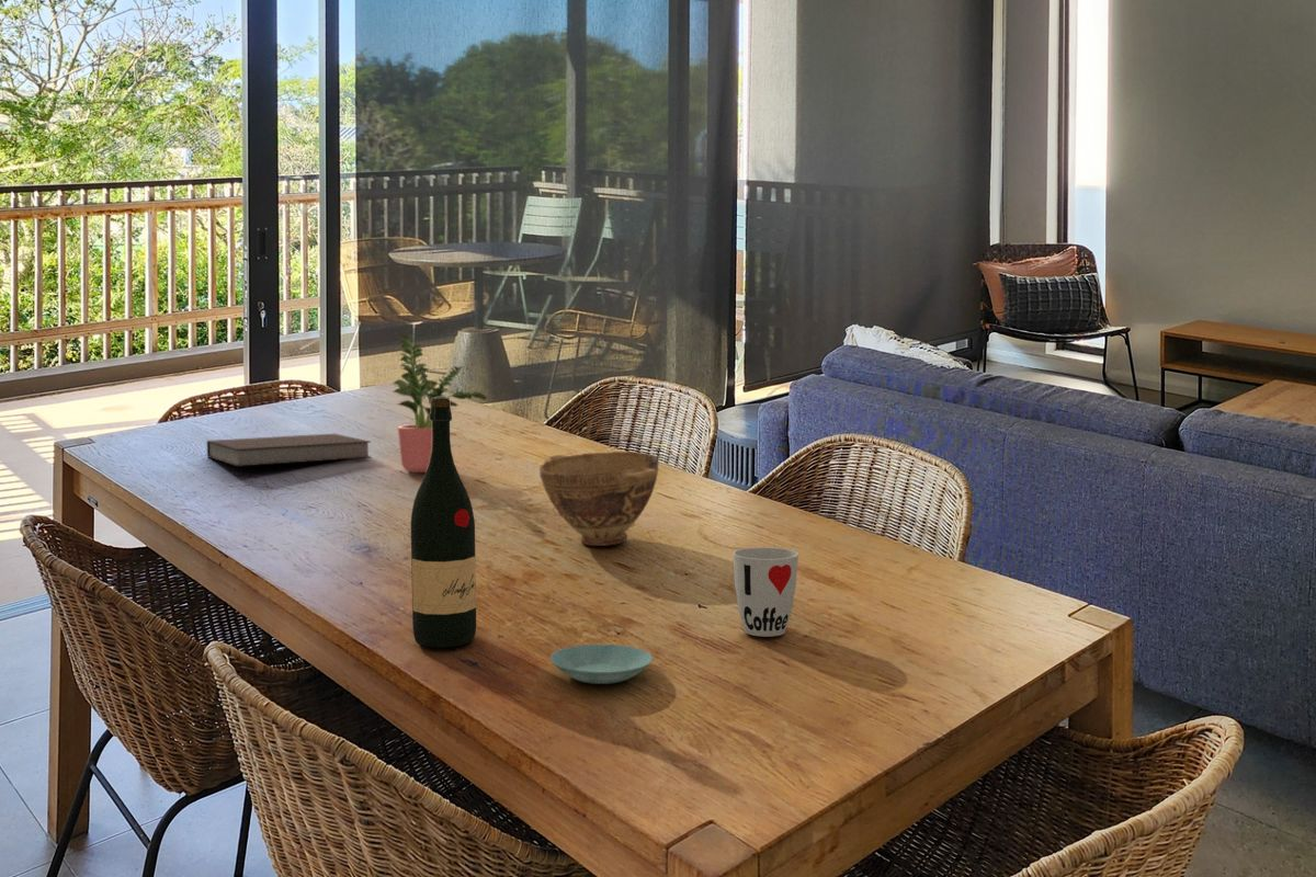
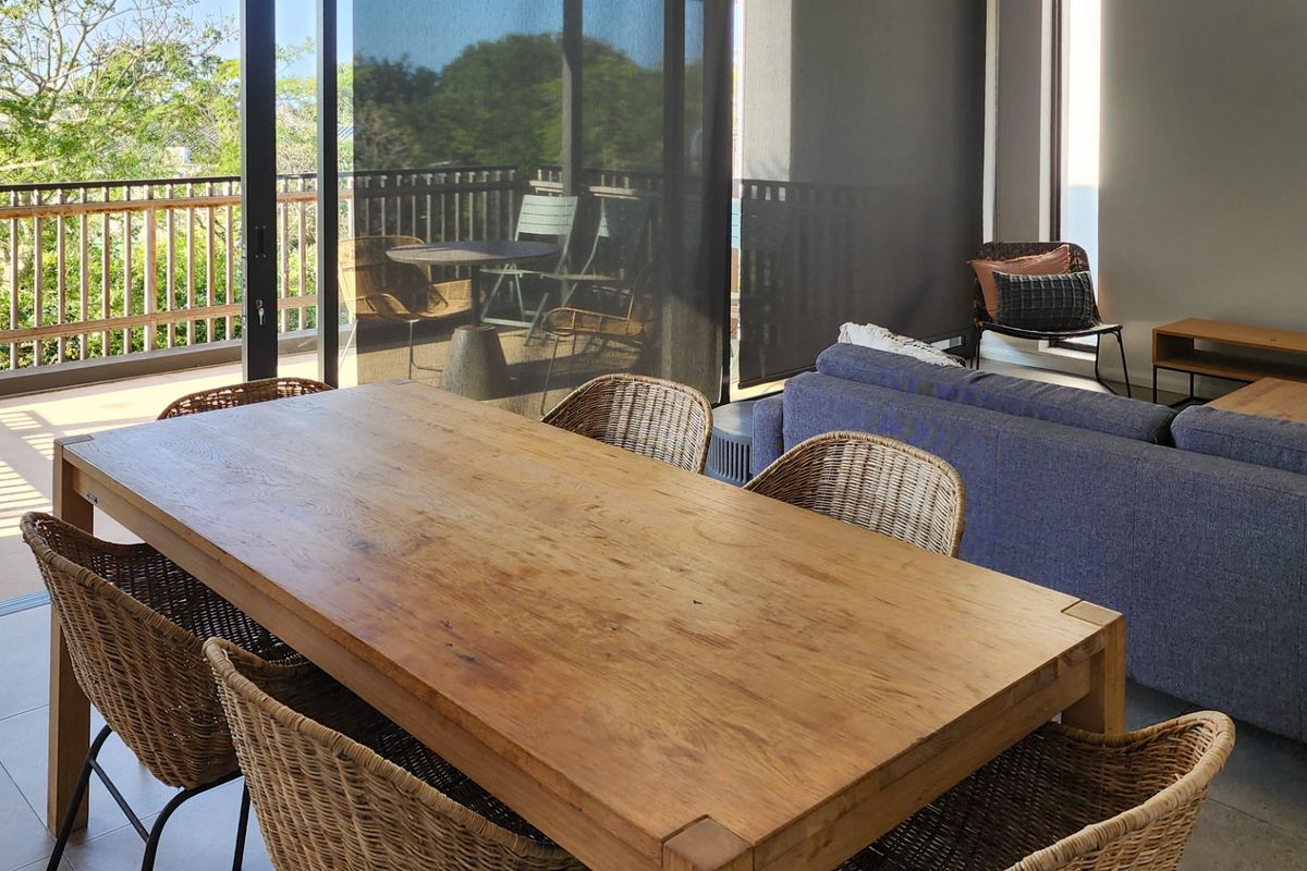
- cup [733,546,799,638]
- notebook [206,433,372,468]
- bowl [538,451,659,547]
- wine bottle [410,396,477,649]
- saucer [549,643,654,685]
- potted plant [392,332,488,474]
